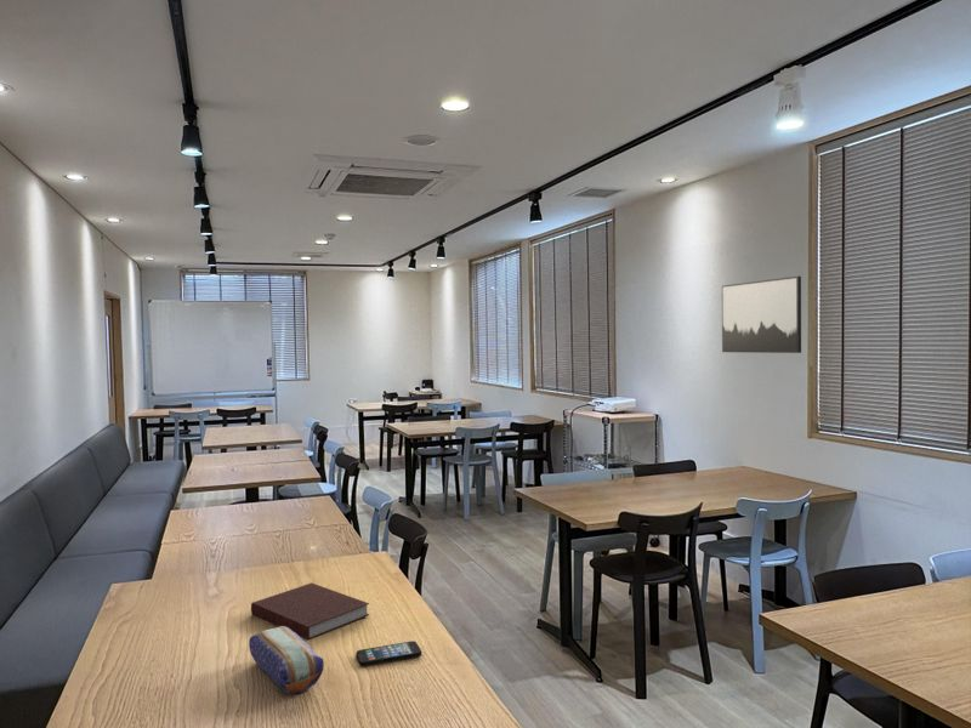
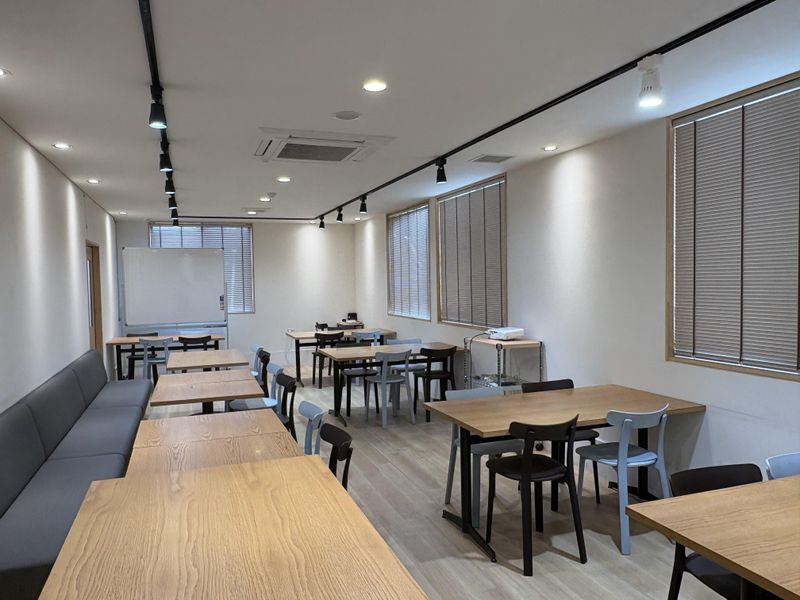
- pencil case [248,626,325,695]
- wall art [721,275,802,354]
- notebook [250,582,370,641]
- smartphone [356,639,422,667]
